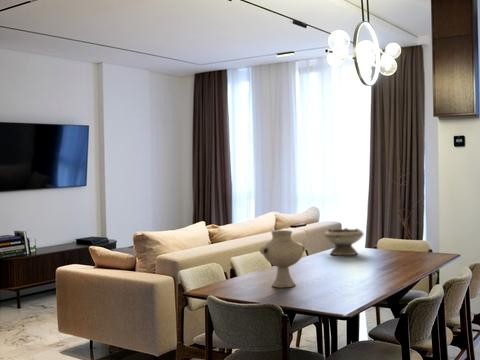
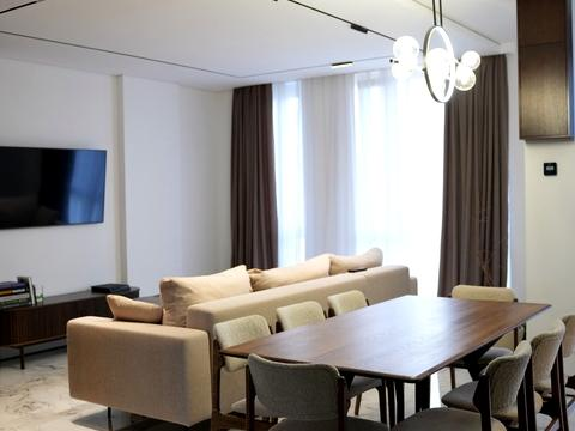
- bowl [324,227,364,256]
- vase [259,229,306,289]
